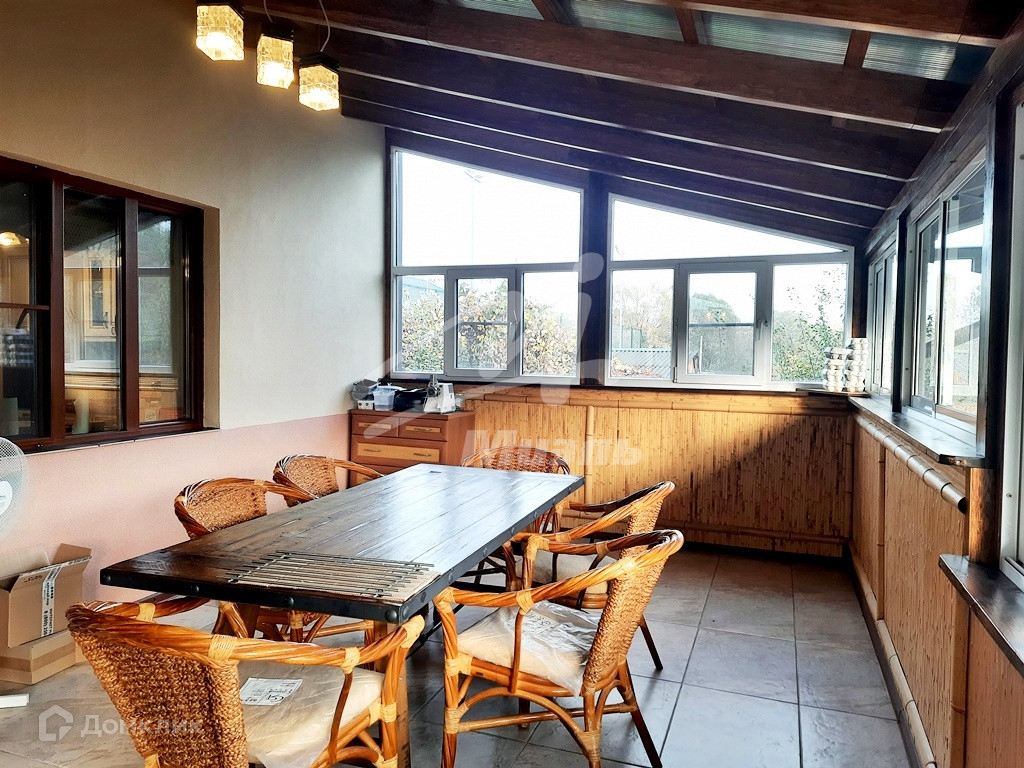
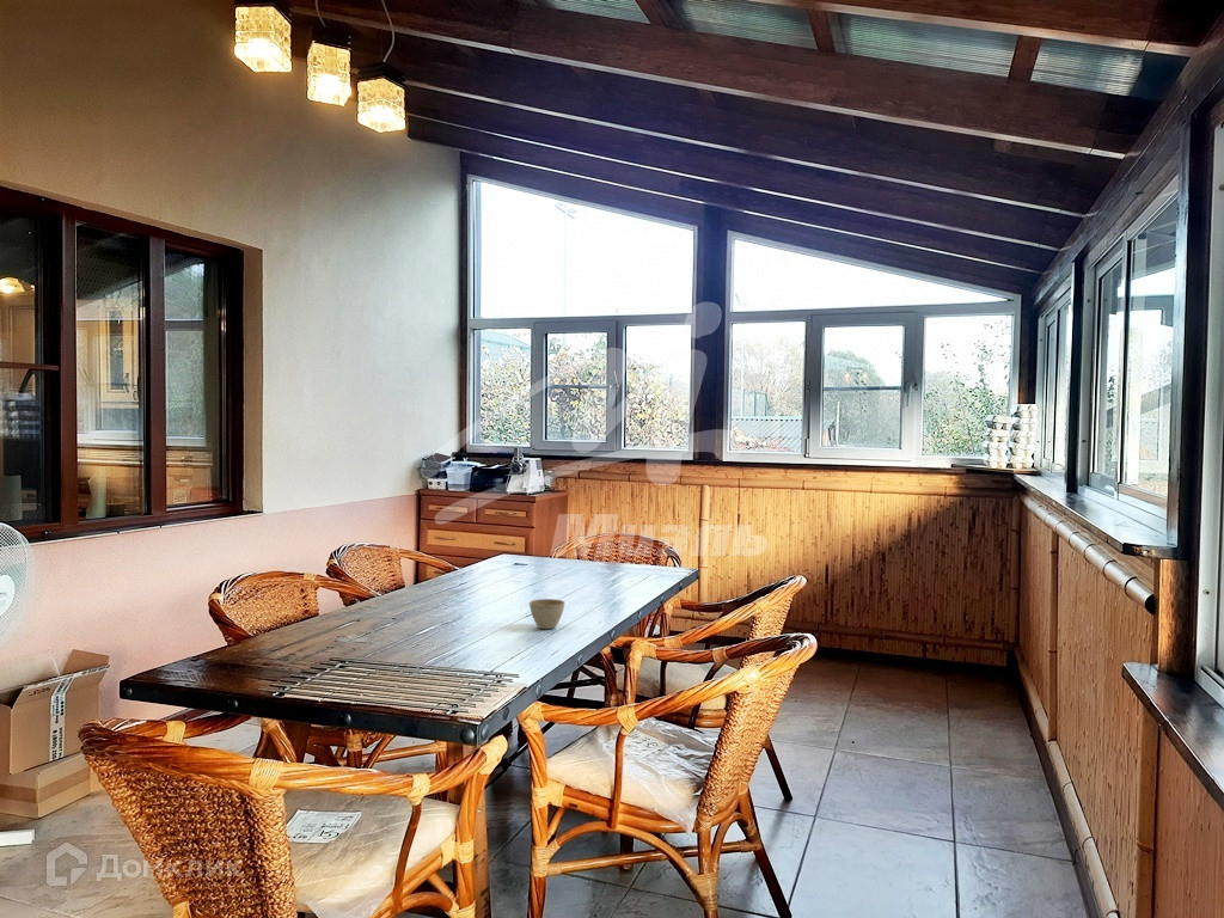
+ flower pot [528,598,565,630]
